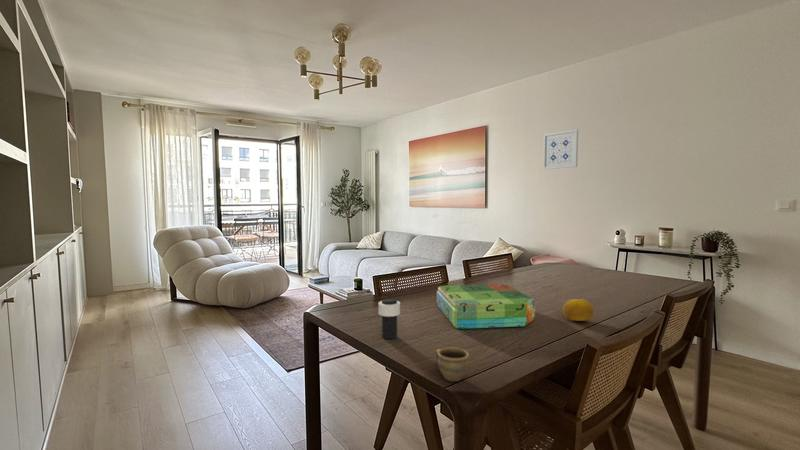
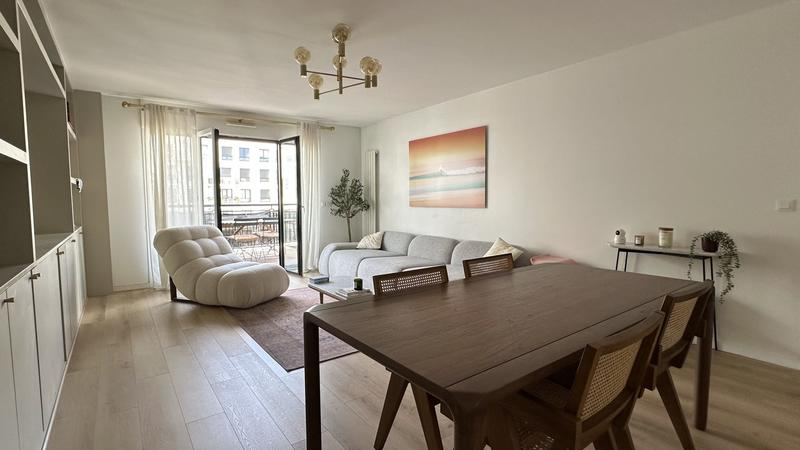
- board game [436,283,536,330]
- fruit [562,298,595,322]
- cup [378,298,401,340]
- wall art [542,128,579,170]
- cup [434,346,470,382]
